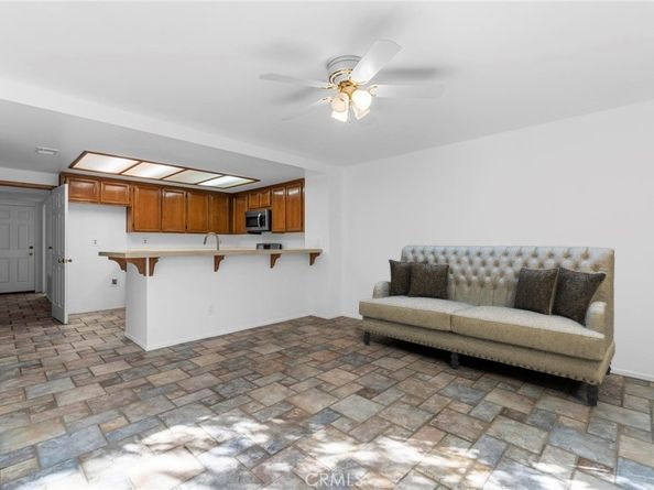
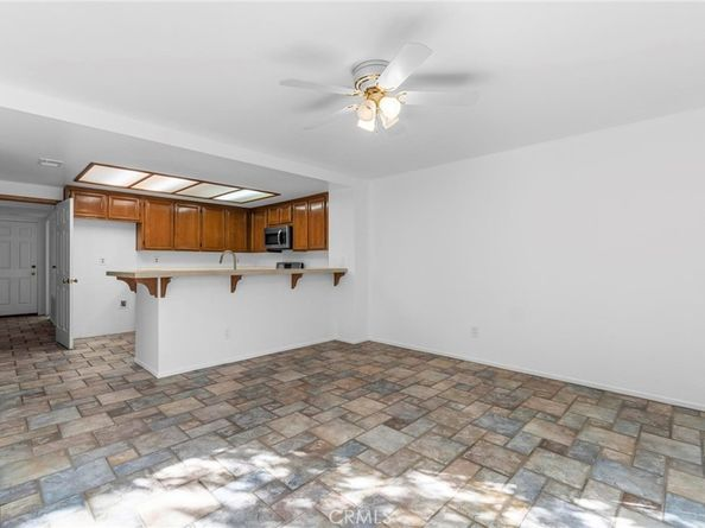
- sofa [358,244,617,407]
